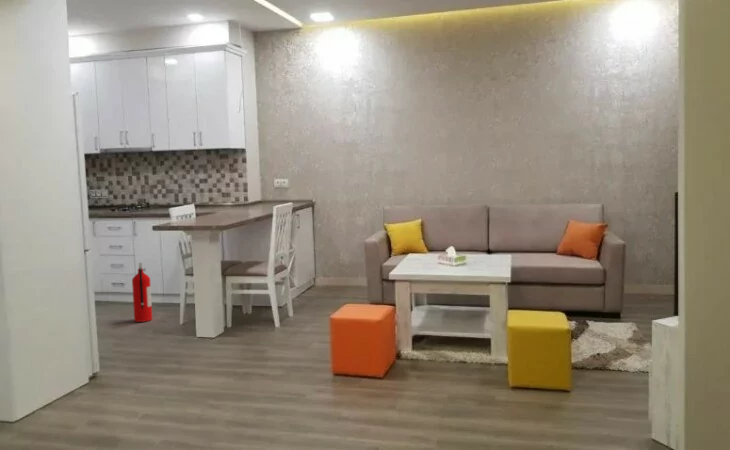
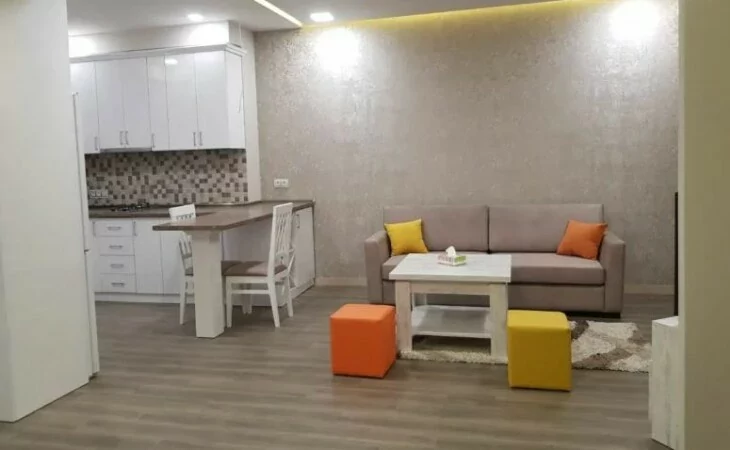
- fire extinguisher [131,262,153,323]
